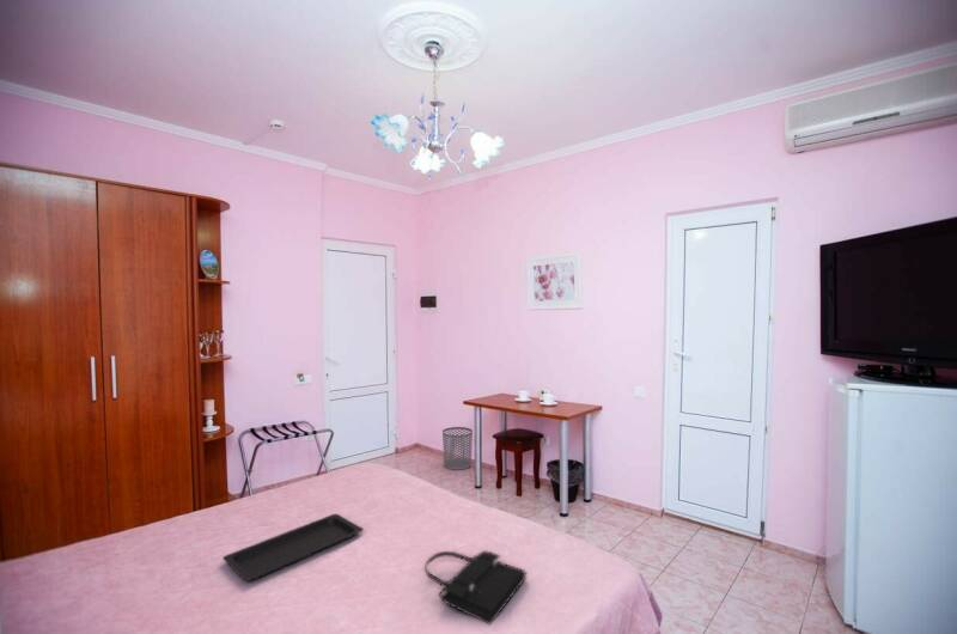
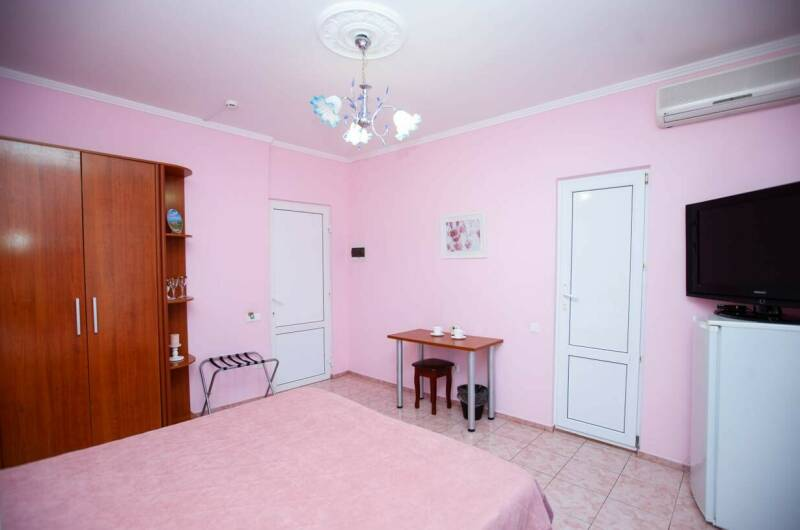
- handbag [423,550,529,626]
- serving tray [221,513,364,581]
- waste bin [441,426,474,471]
